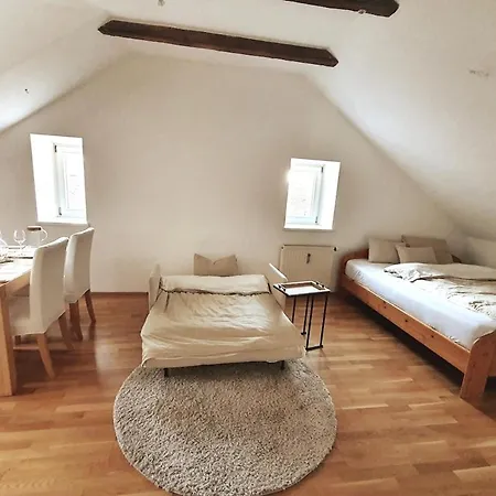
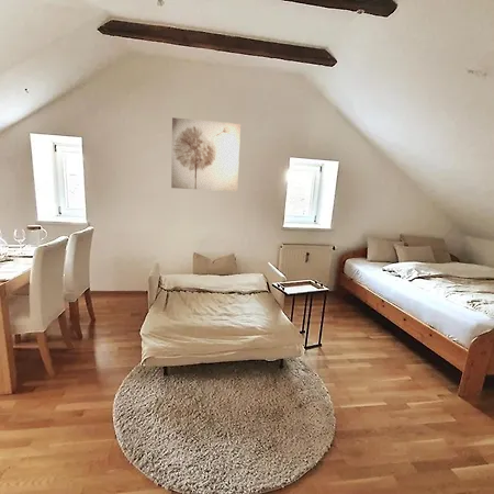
+ wall art [170,116,242,192]
